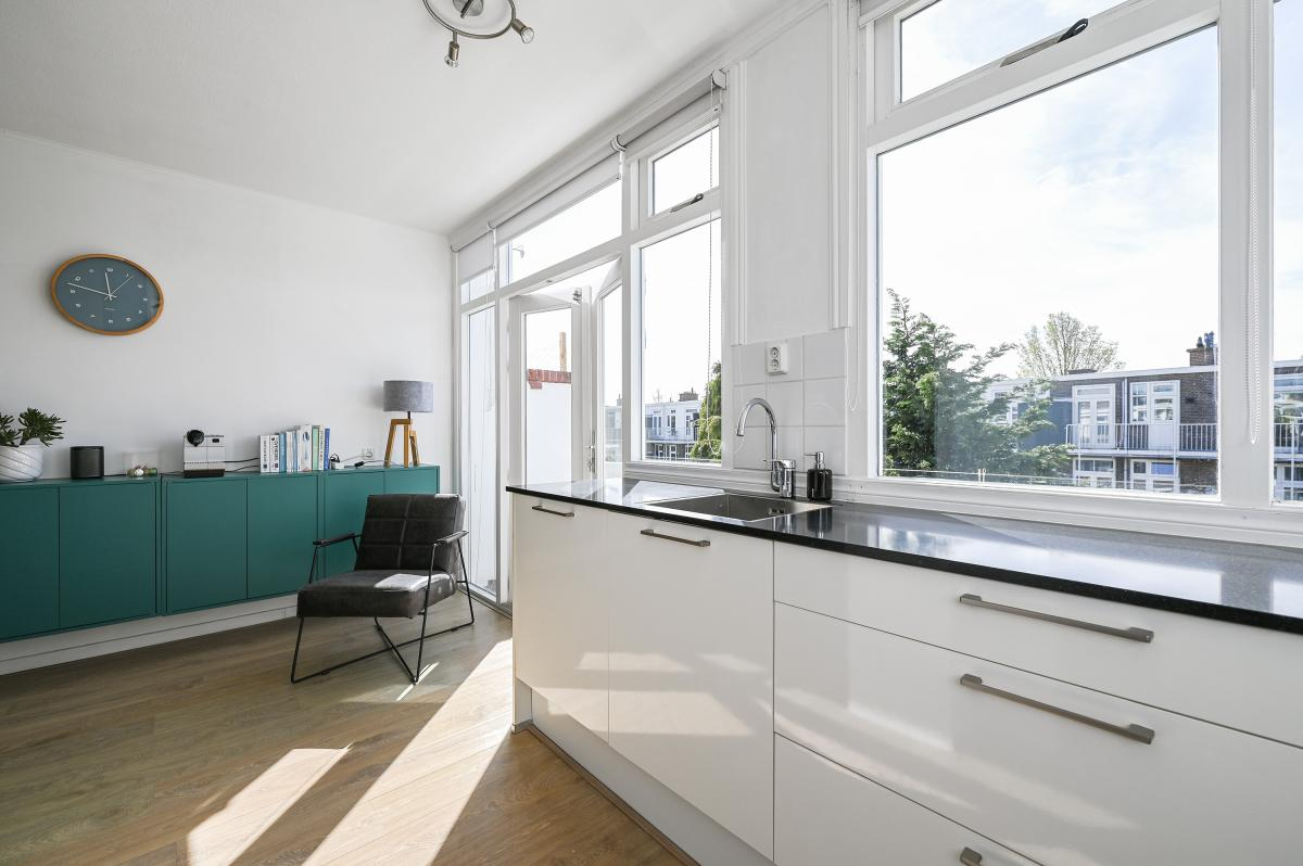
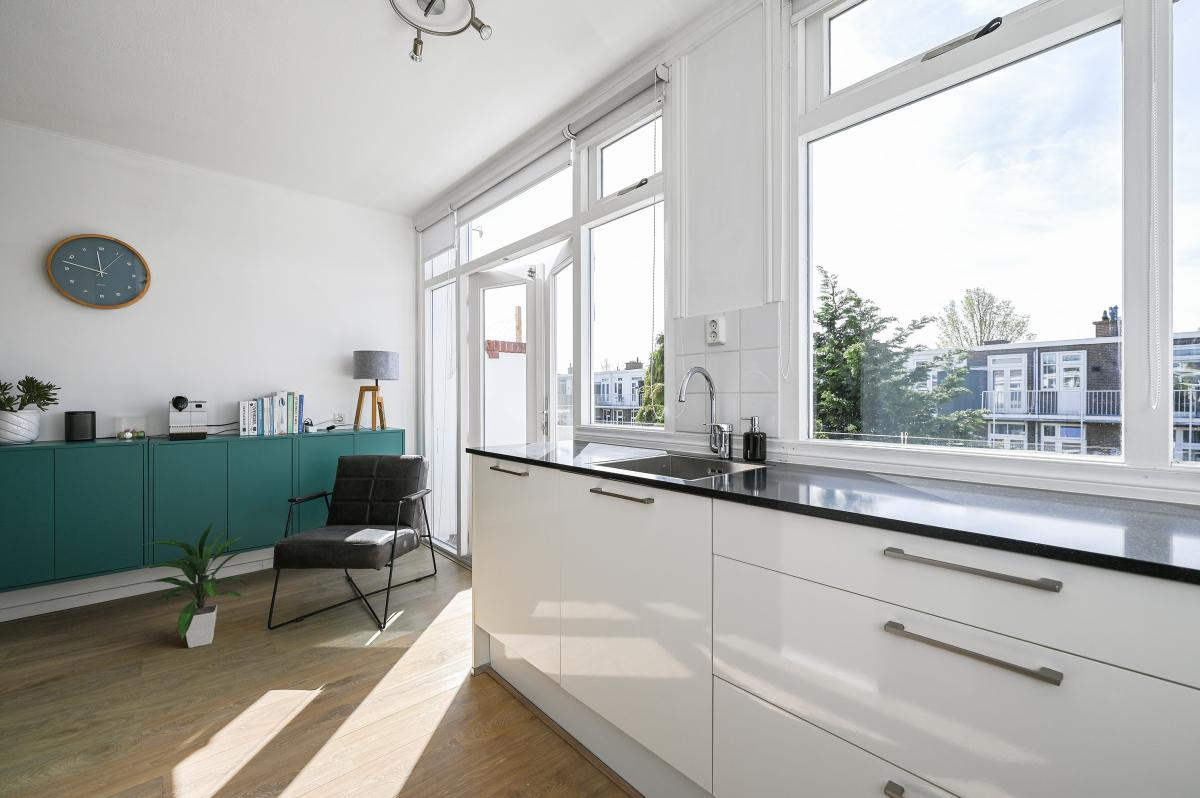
+ indoor plant [138,521,252,649]
